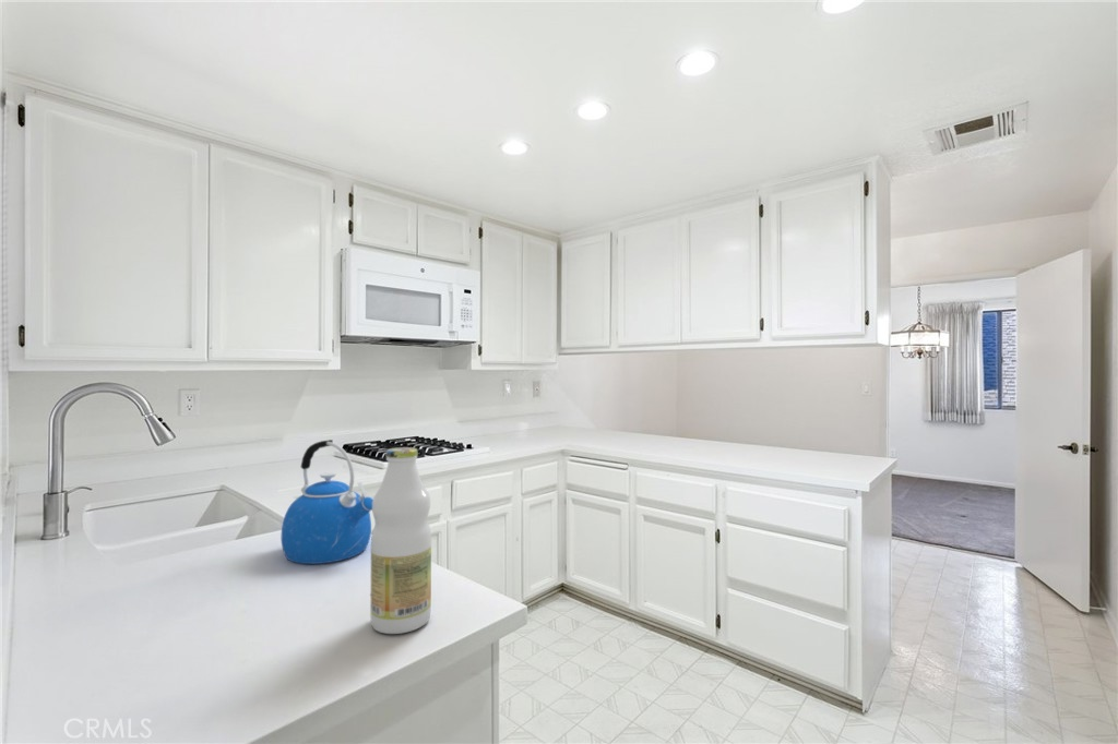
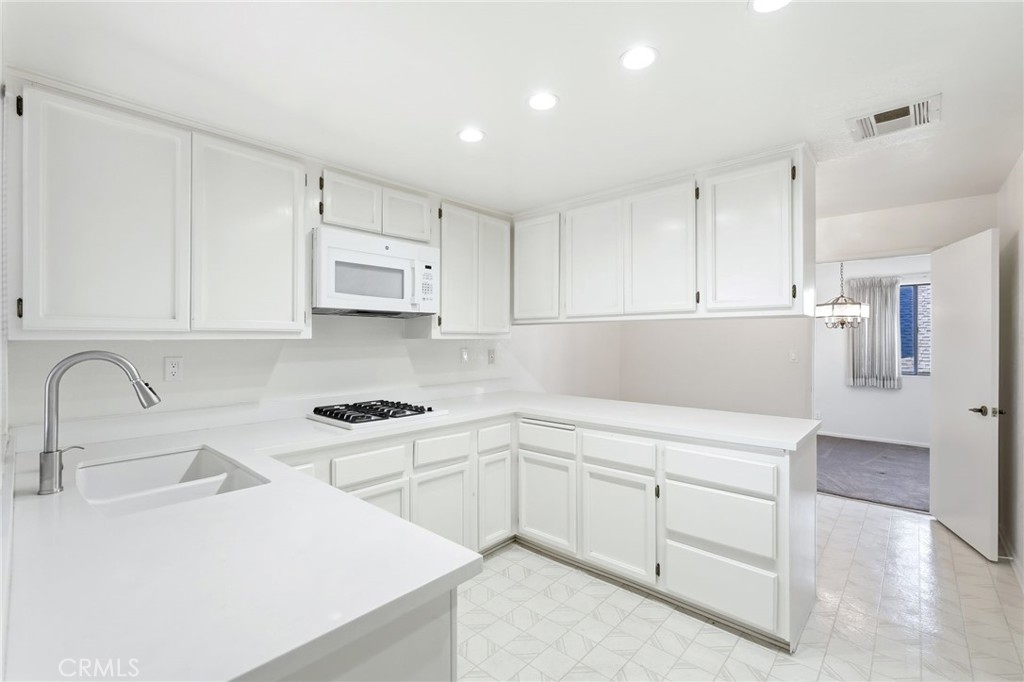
- kettle [281,439,373,565]
- bottle [369,446,432,635]
